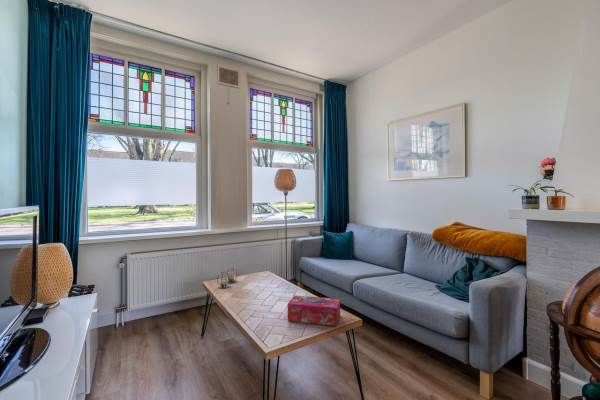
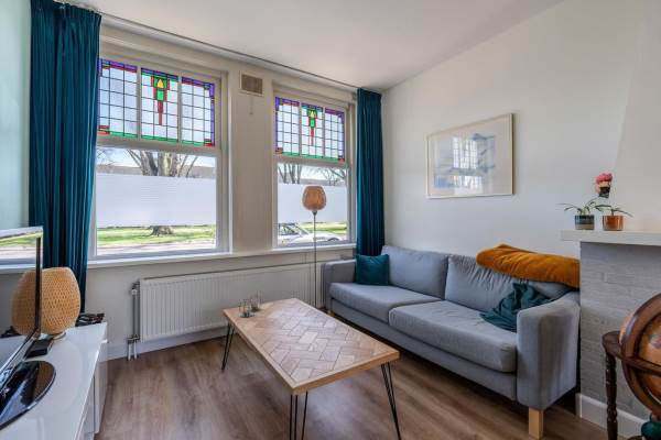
- tissue box [287,295,341,327]
